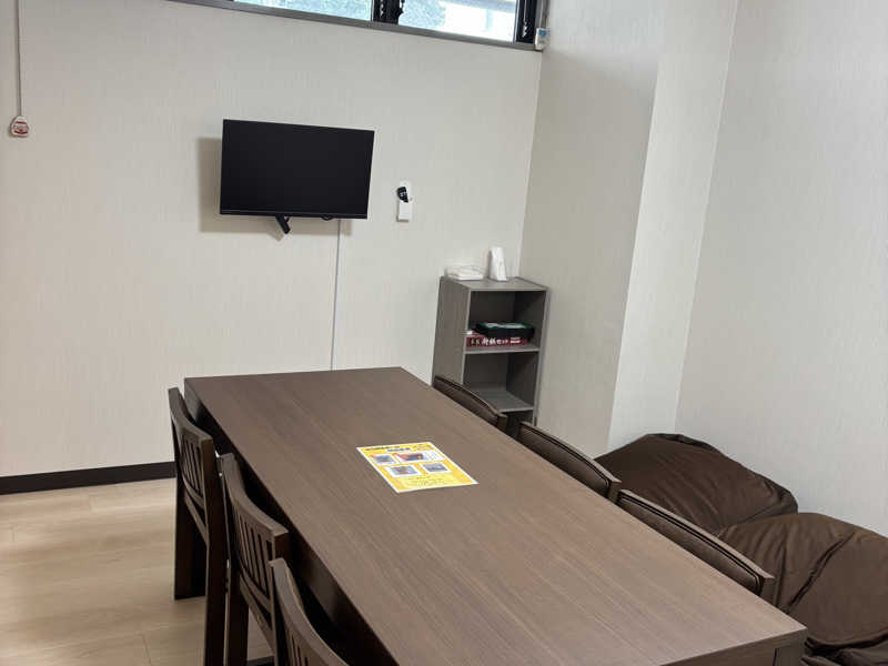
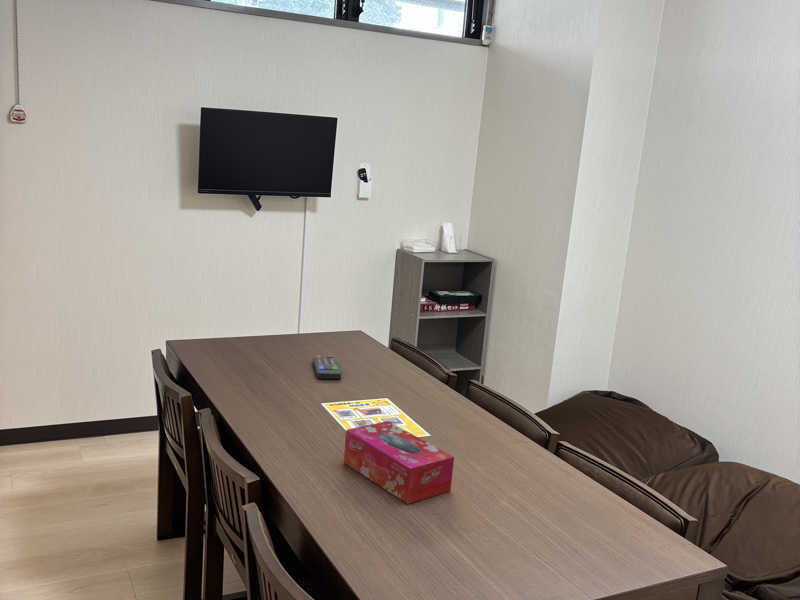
+ tissue box [343,420,455,505]
+ remote control [312,355,342,380]
